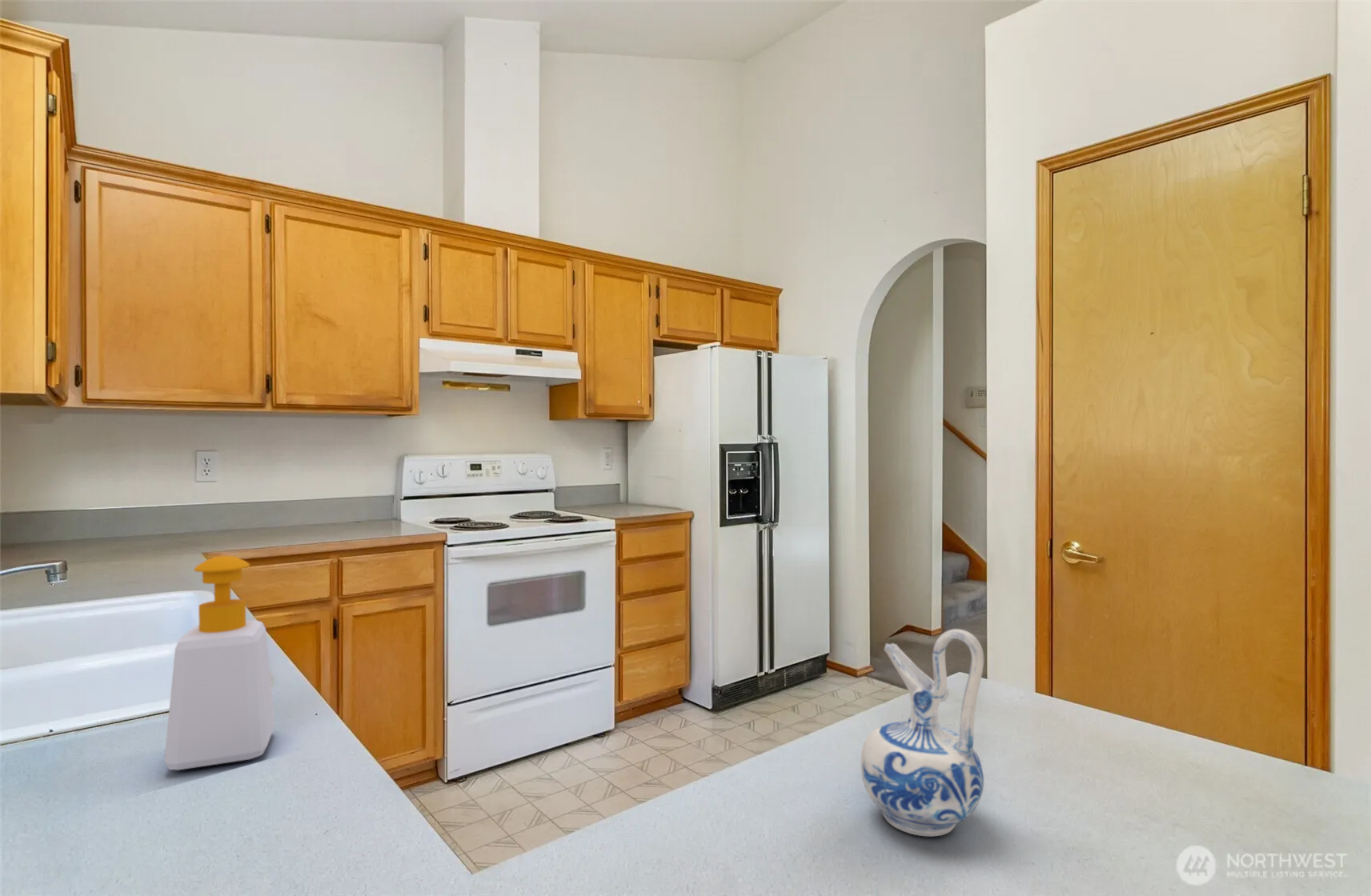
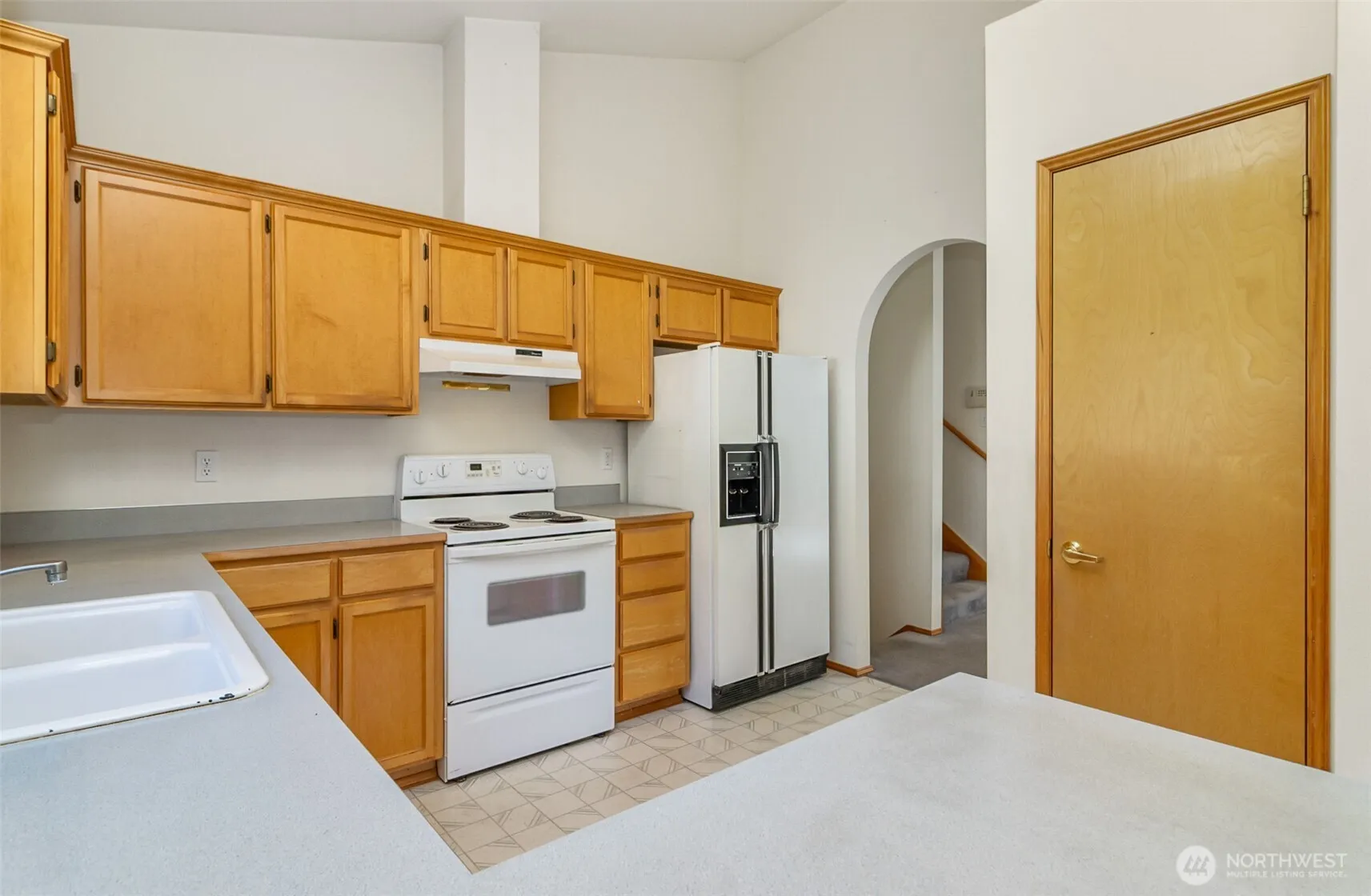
- ceramic pitcher [860,628,984,837]
- soap bottle [163,555,276,771]
